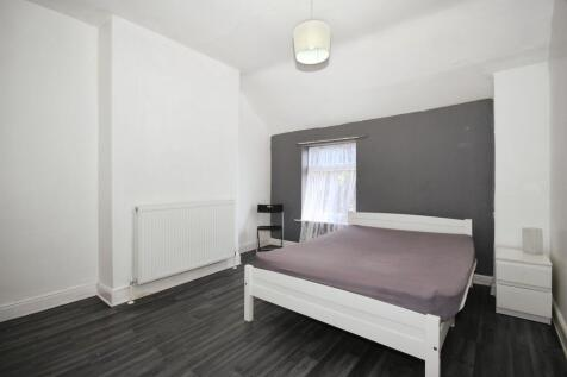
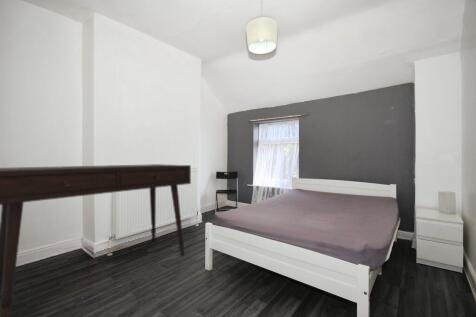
+ desk [0,163,192,317]
